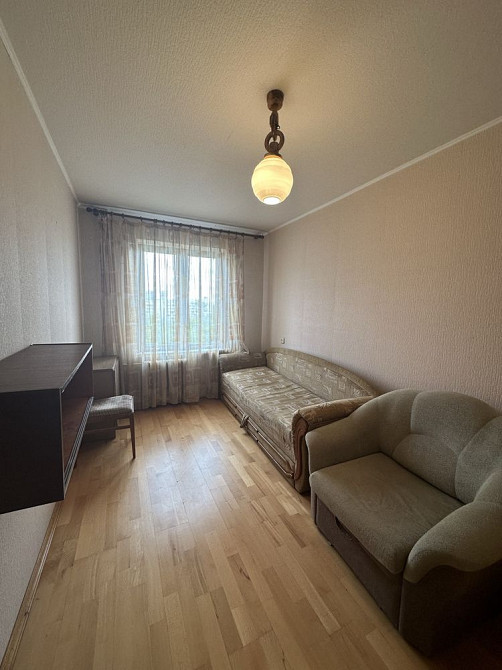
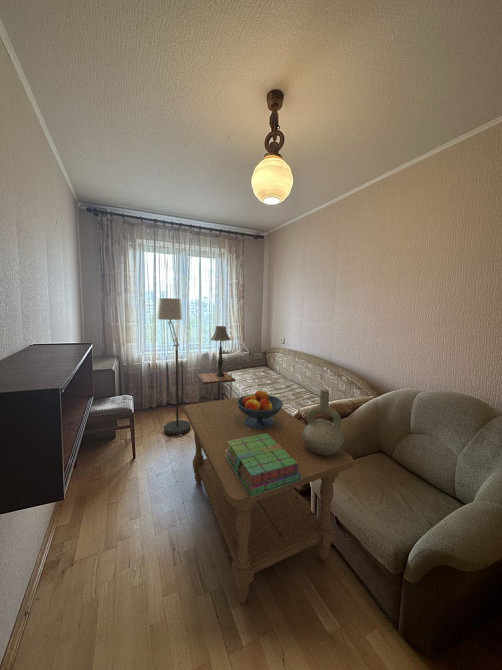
+ floor lamp [157,297,191,438]
+ coffee table [183,397,354,605]
+ decorative vase [303,388,345,456]
+ stack of books [225,433,301,497]
+ side table [196,370,236,401]
+ fruit bowl [237,390,284,429]
+ table lamp [210,325,232,377]
